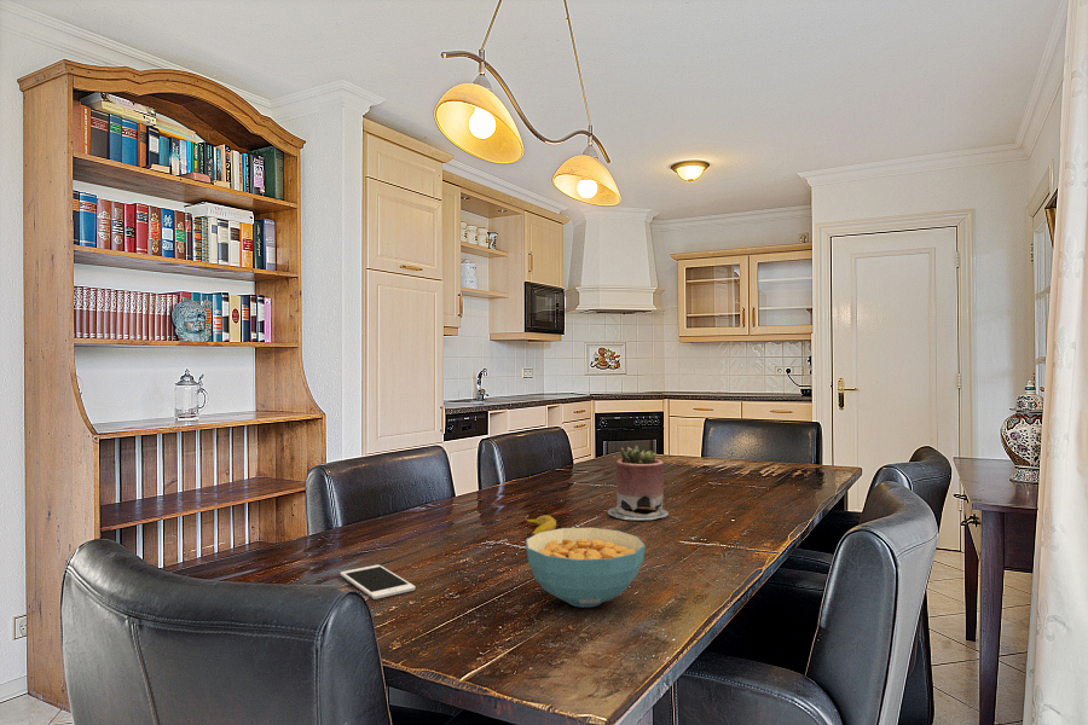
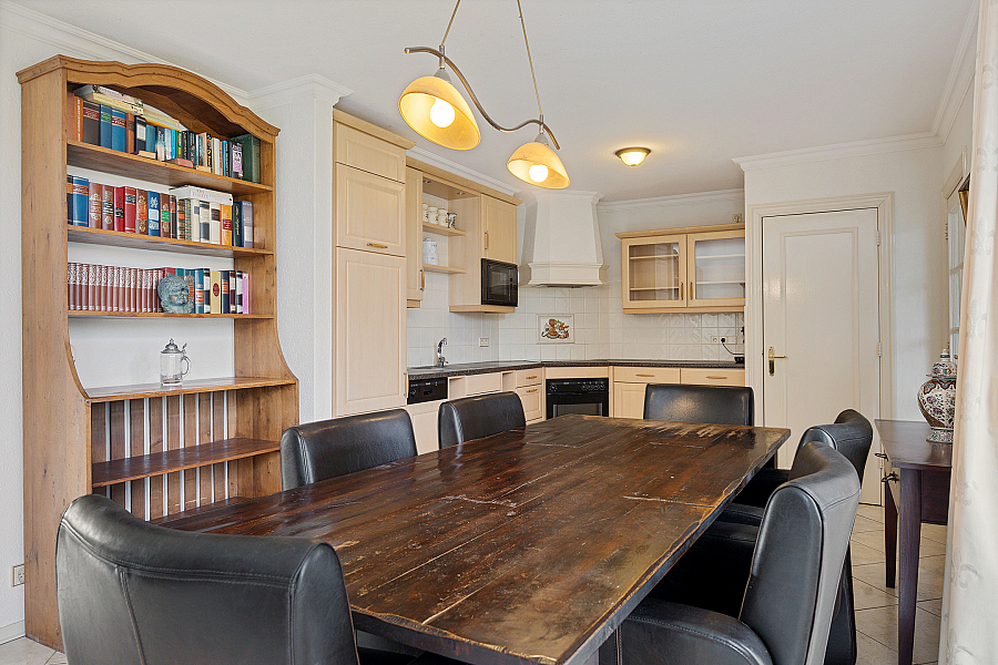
- cell phone [340,564,417,601]
- banana [523,514,557,536]
- succulent planter [606,445,670,521]
- cereal bowl [525,527,647,609]
